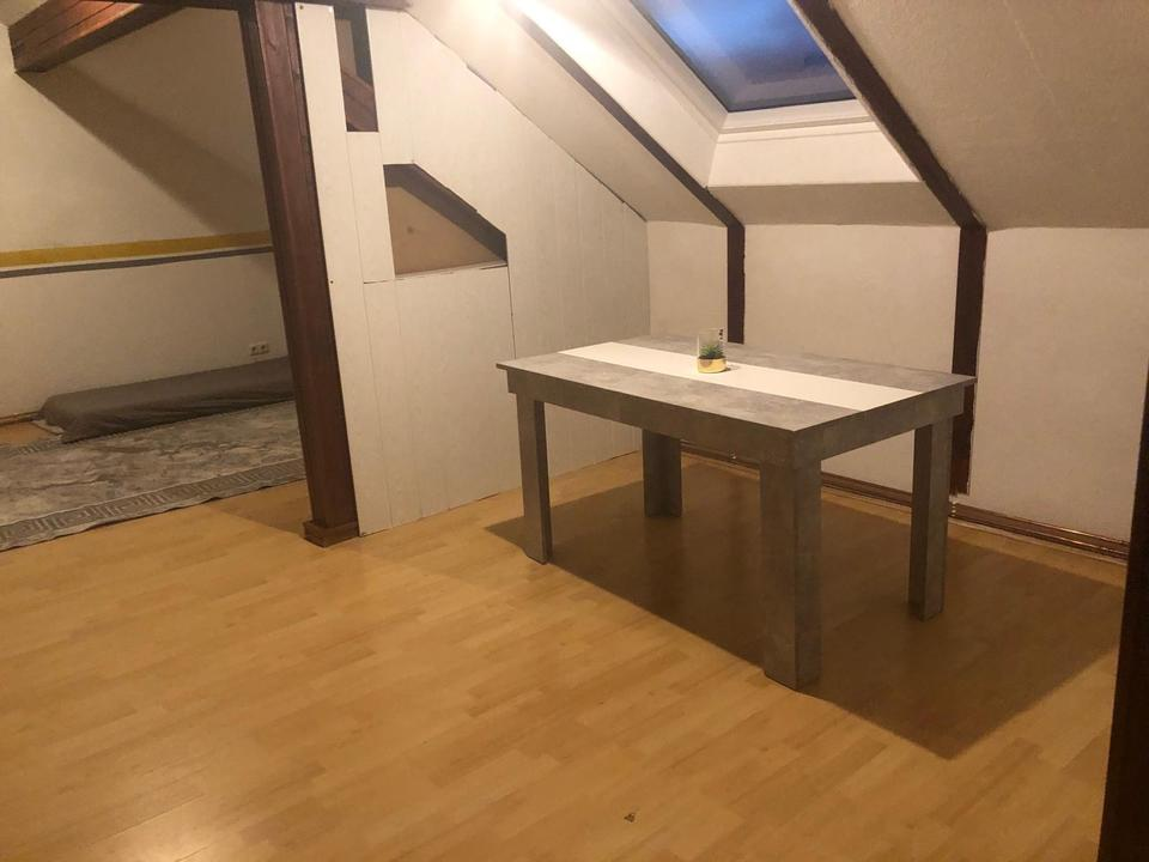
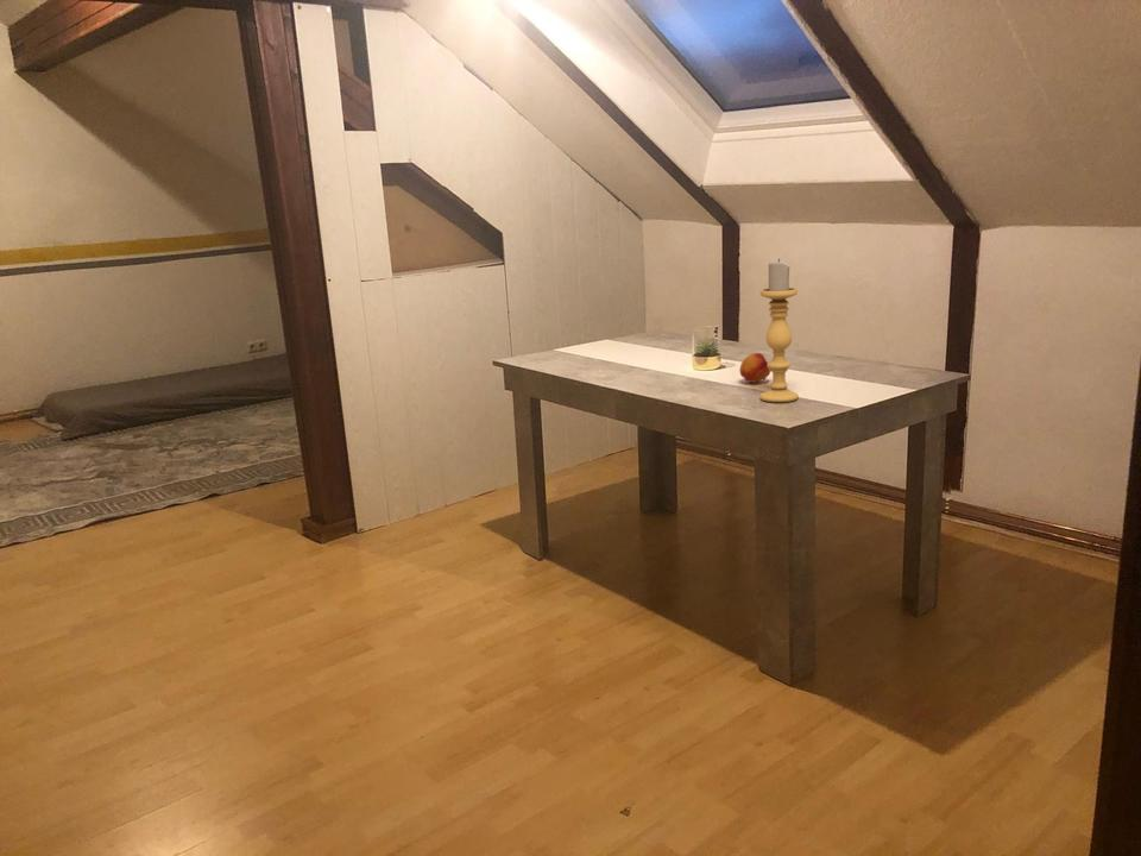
+ fruit [738,352,771,384]
+ candle holder [758,258,800,403]
